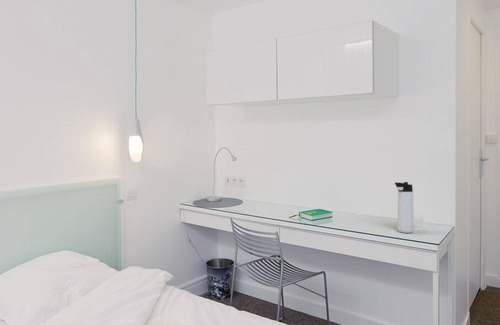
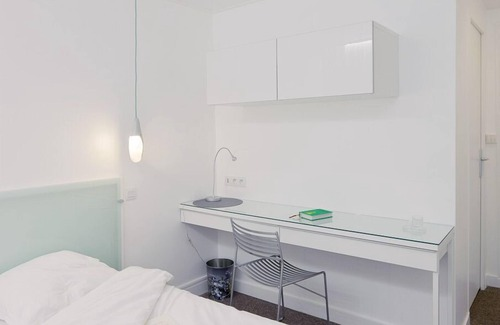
- thermos bottle [394,181,415,234]
